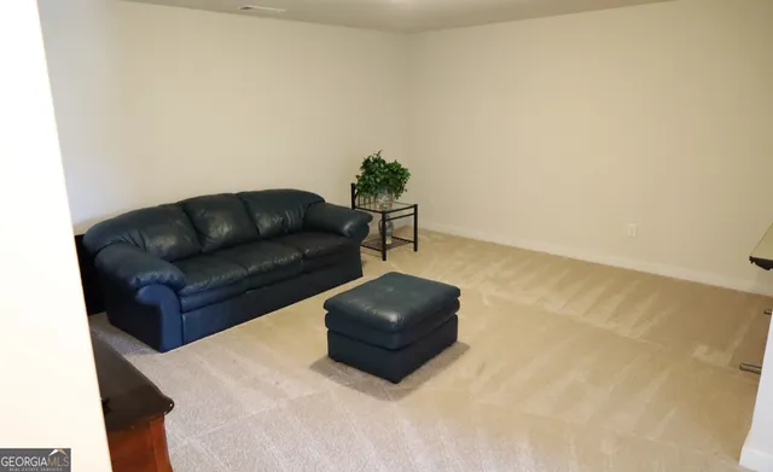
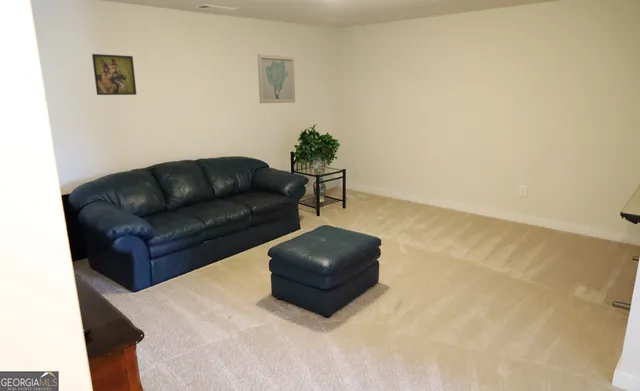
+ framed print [91,53,137,96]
+ wall art [257,53,296,104]
